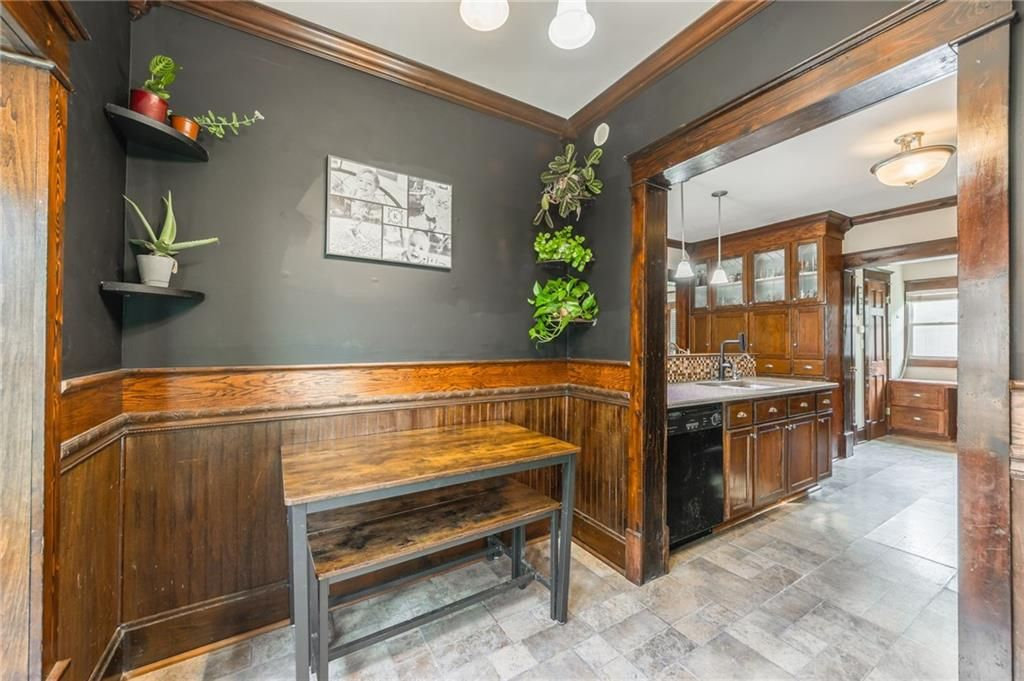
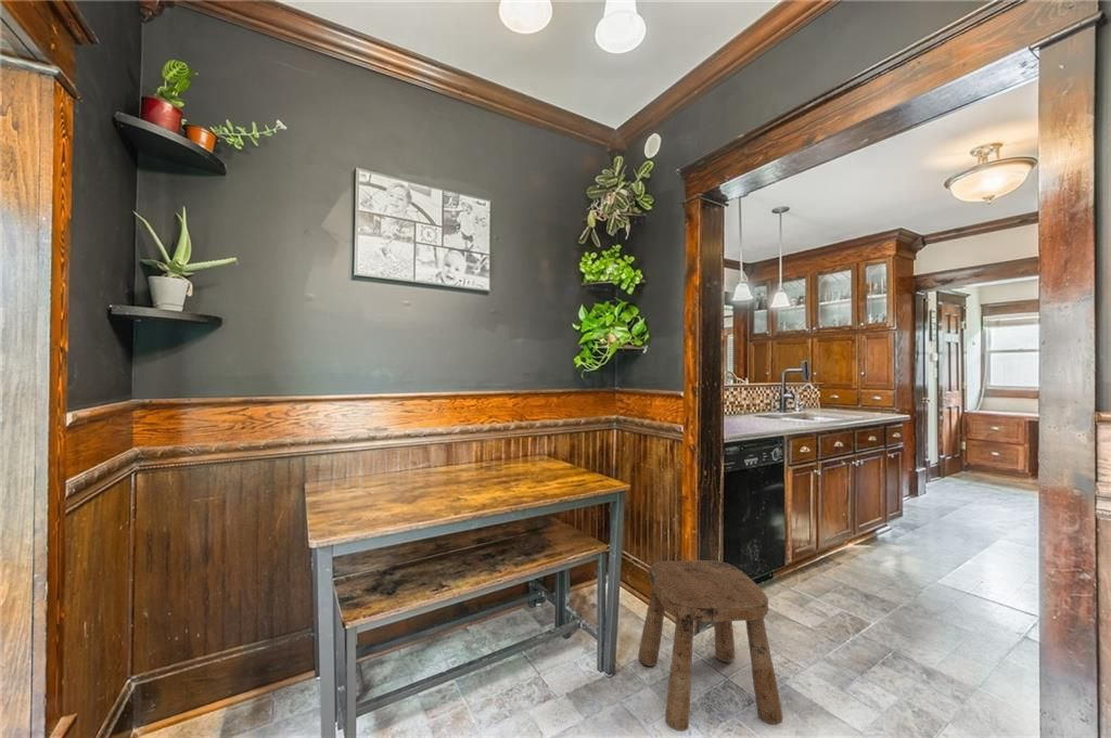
+ stool [637,559,784,733]
